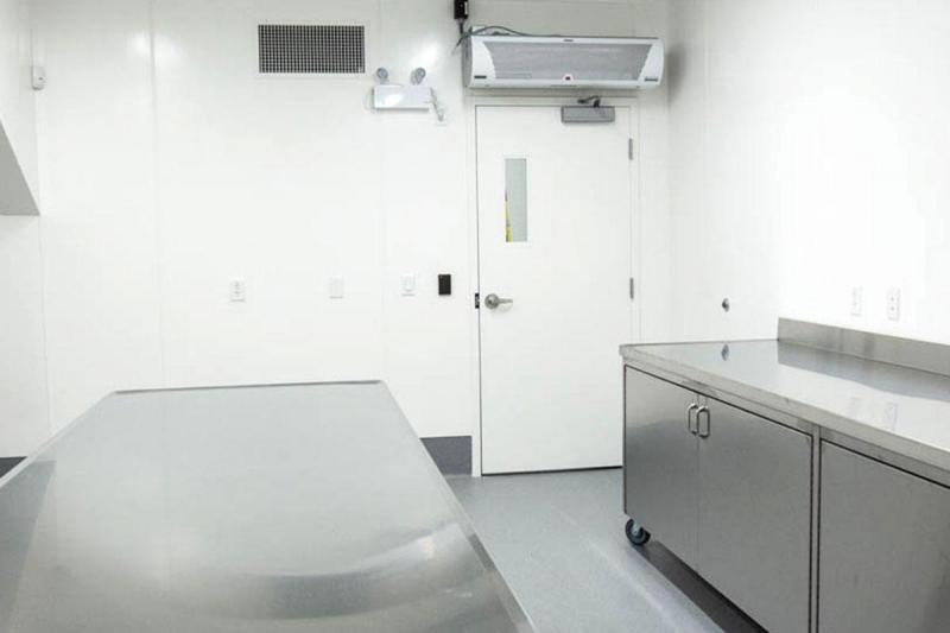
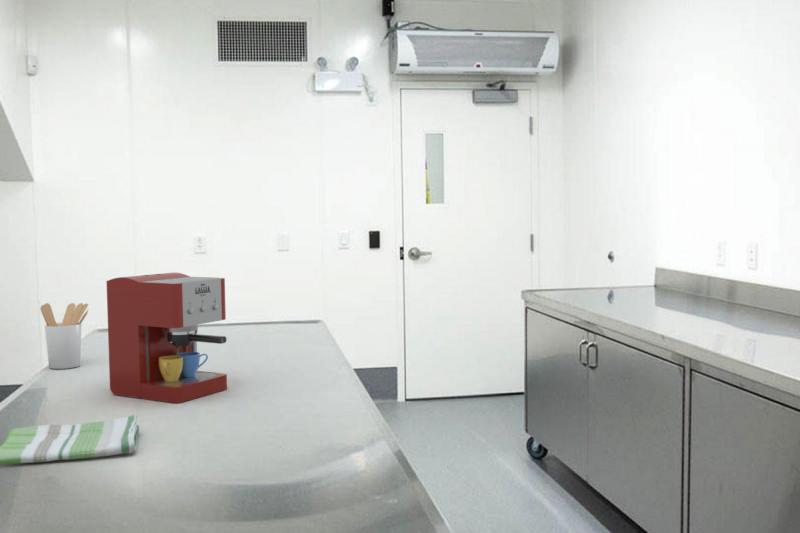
+ coffee maker [105,271,228,404]
+ dish towel [0,414,141,466]
+ utensil holder [40,302,89,370]
